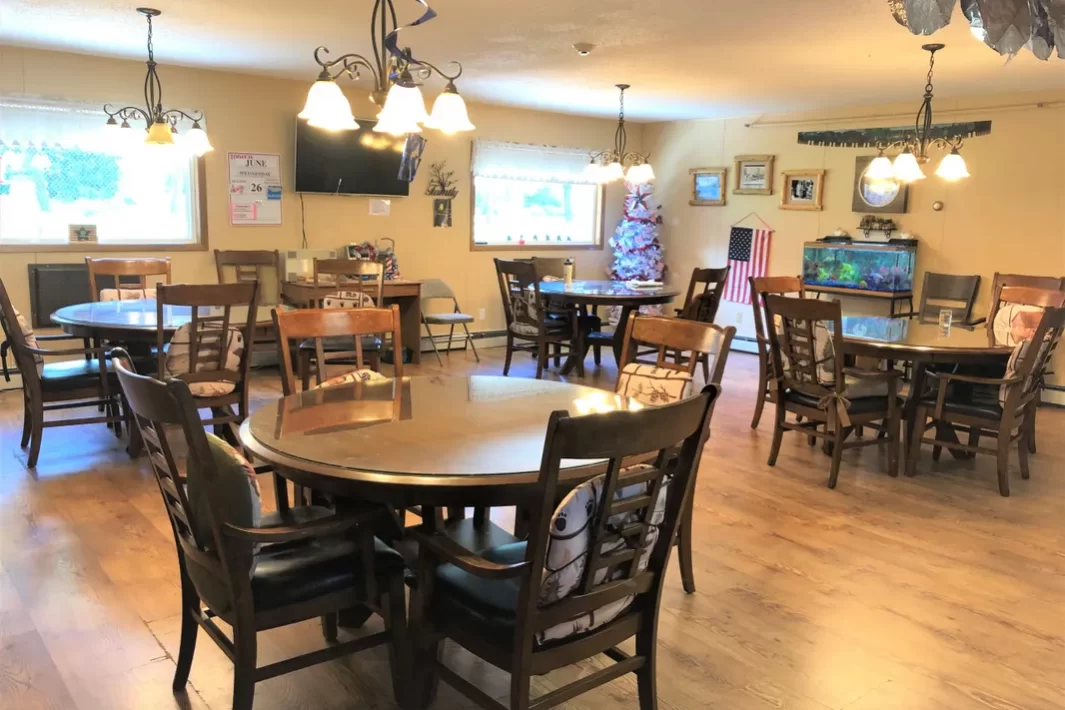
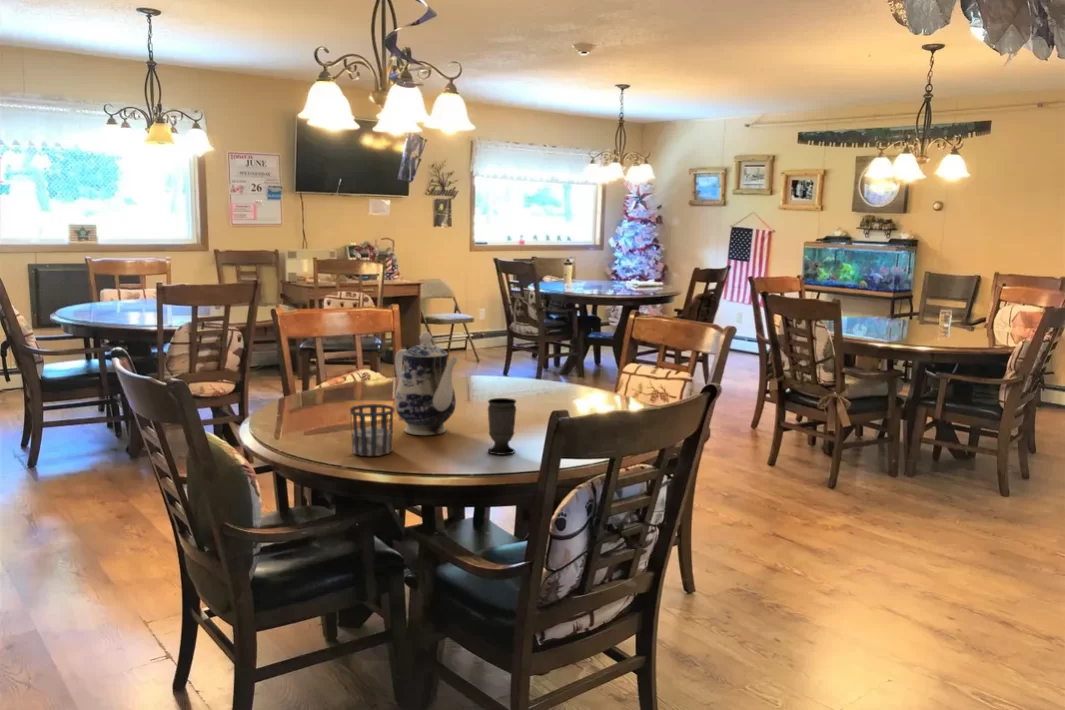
+ teapot [394,331,459,436]
+ cup [487,397,517,456]
+ cup [349,403,395,457]
